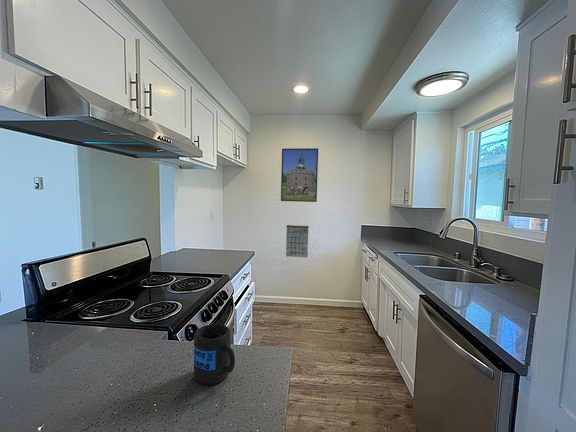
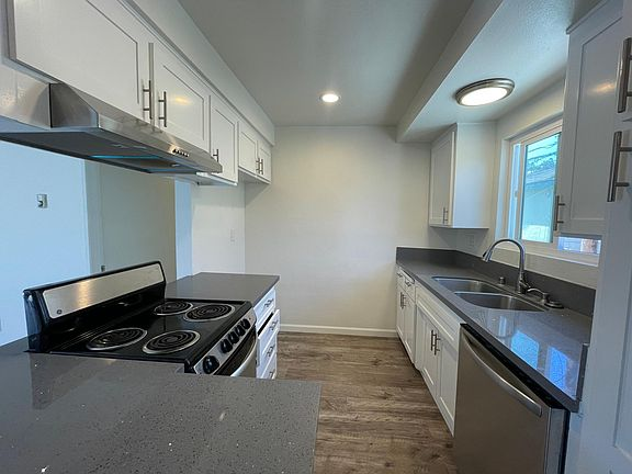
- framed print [280,147,319,203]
- calendar [285,224,310,259]
- mug [193,323,236,386]
